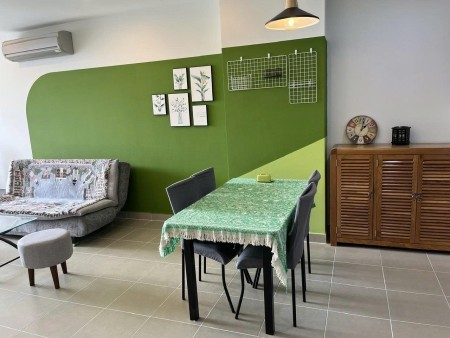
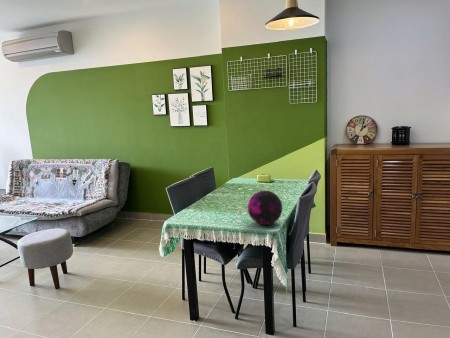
+ decorative orb [247,190,283,226]
